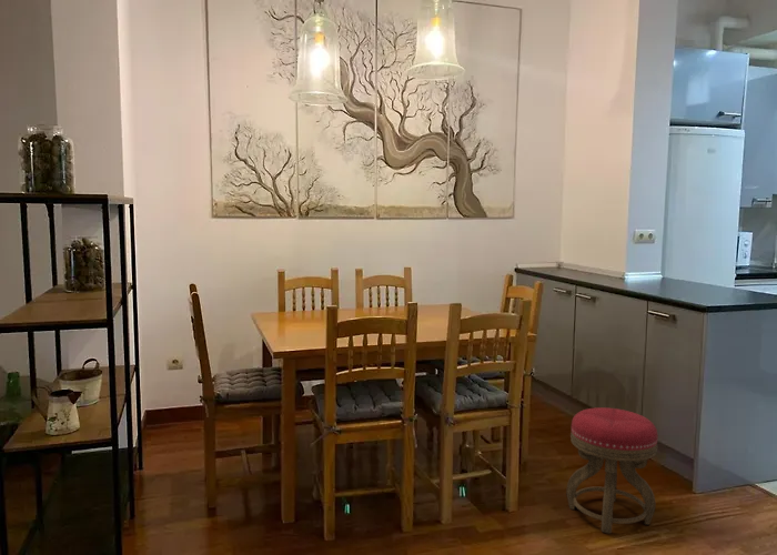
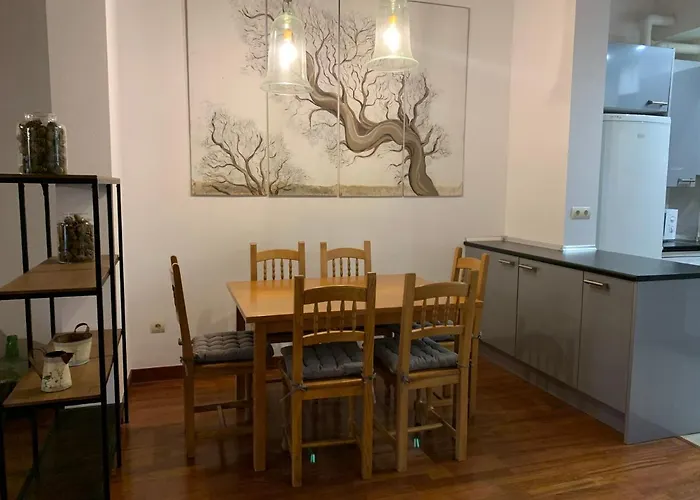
- stool [565,406,659,535]
